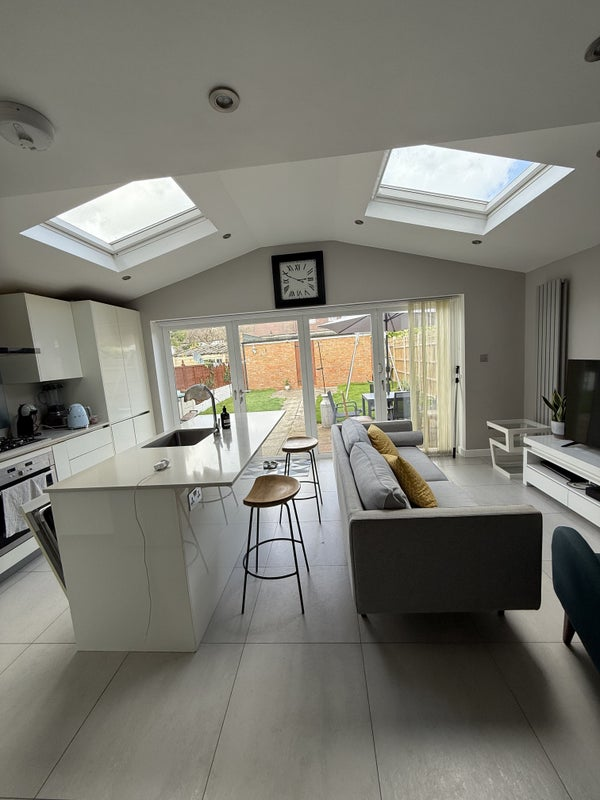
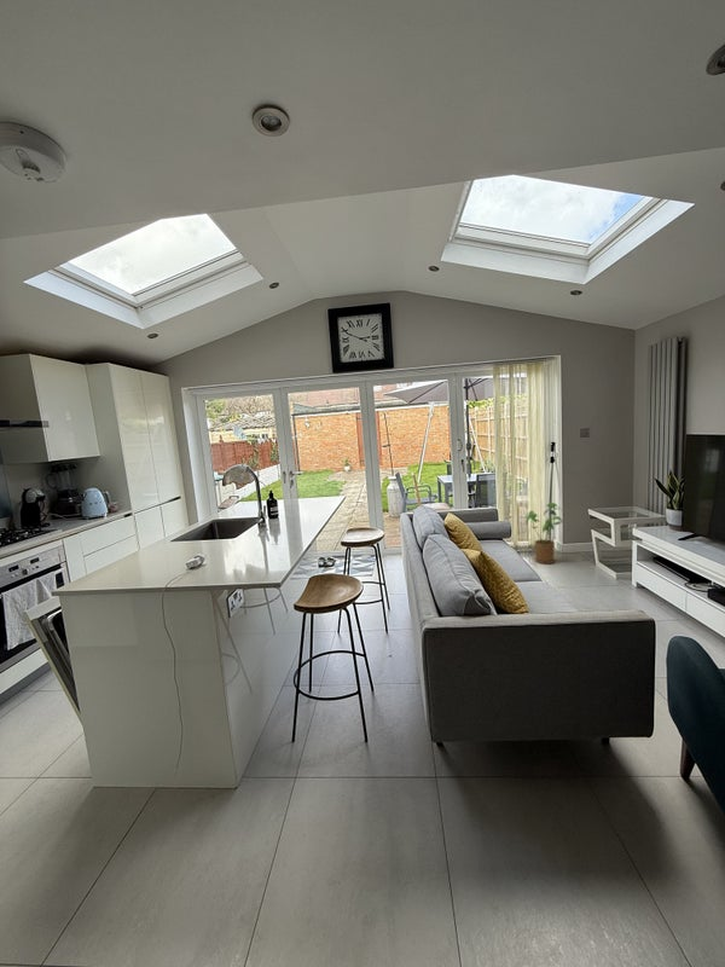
+ house plant [524,502,564,564]
